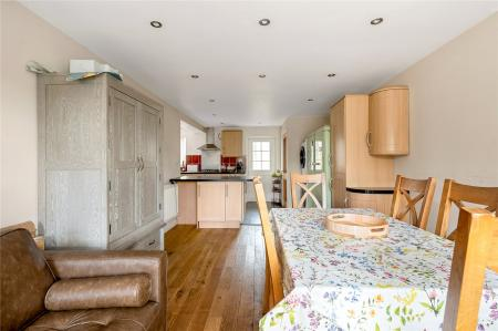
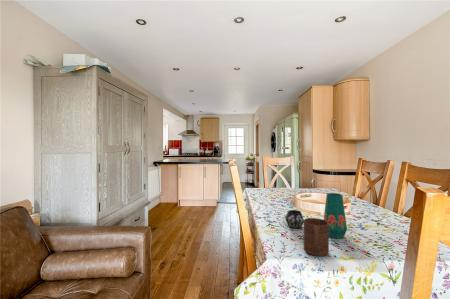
+ vase [284,192,348,240]
+ cup [303,217,330,257]
